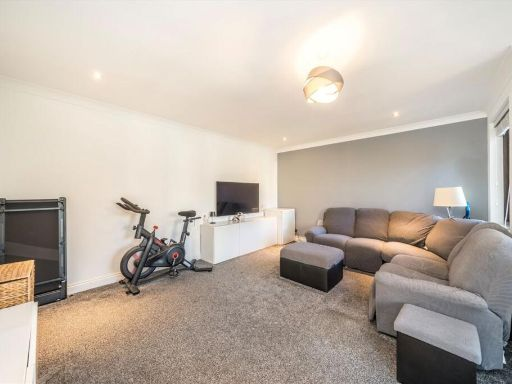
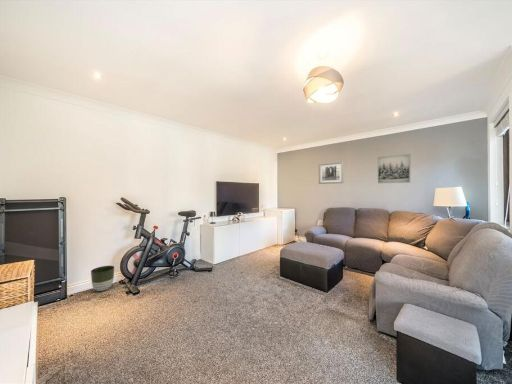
+ wall art [377,153,411,184]
+ planter [90,265,115,292]
+ wall art [318,161,344,185]
